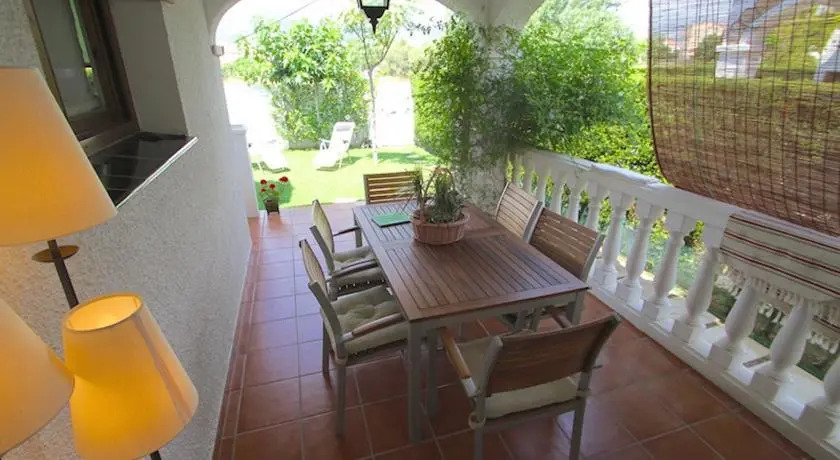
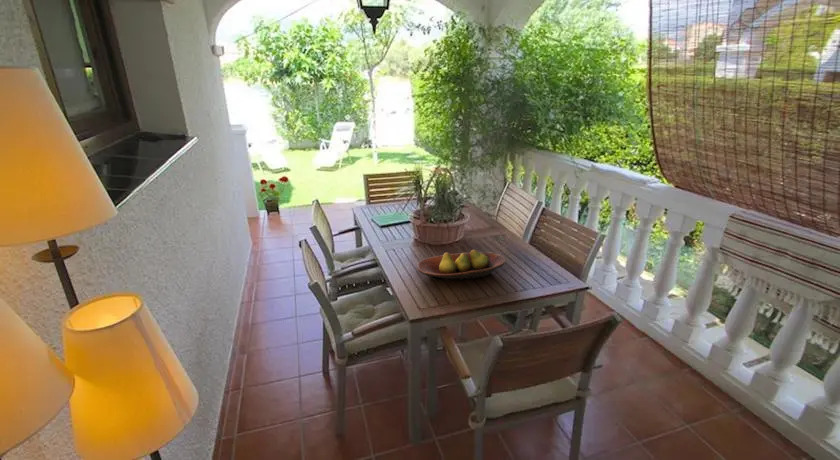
+ fruit bowl [416,249,507,282]
